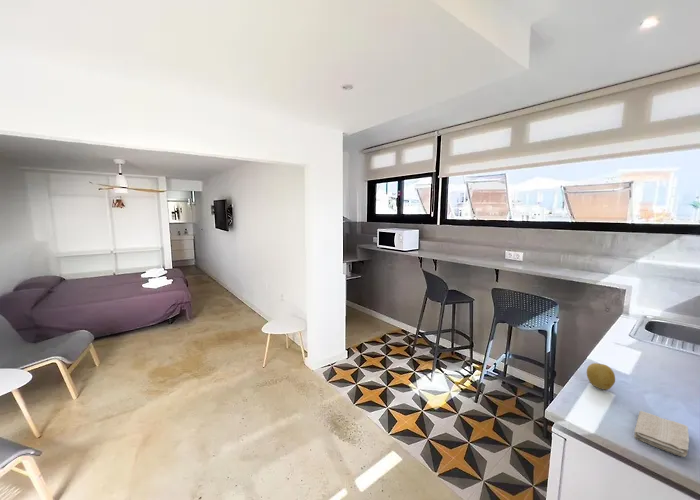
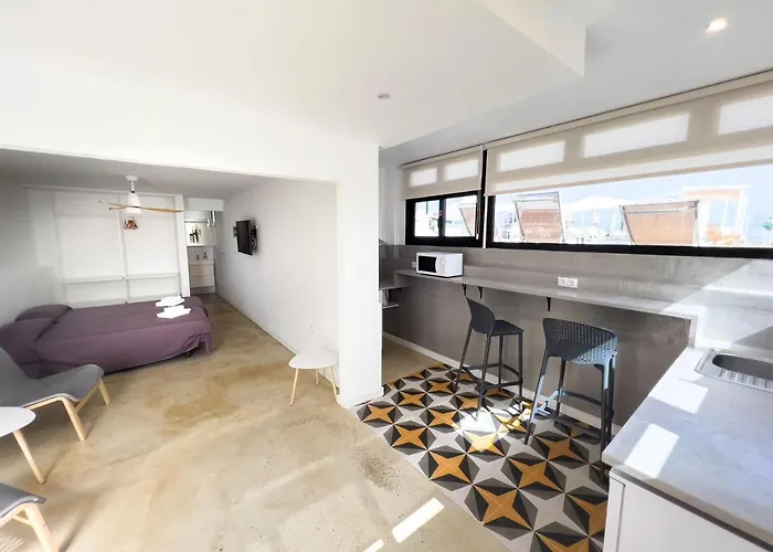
- fruit [586,362,616,391]
- washcloth [633,410,690,458]
